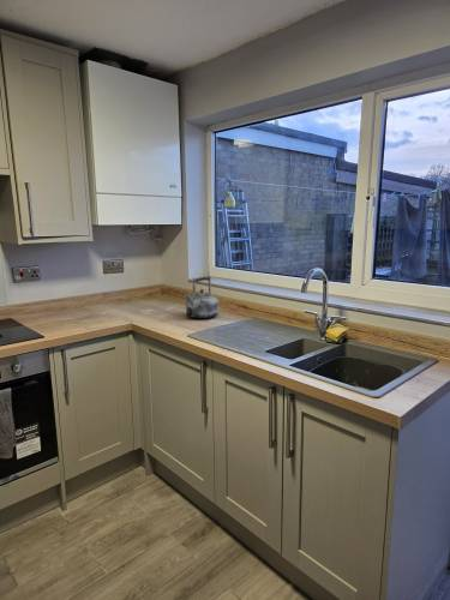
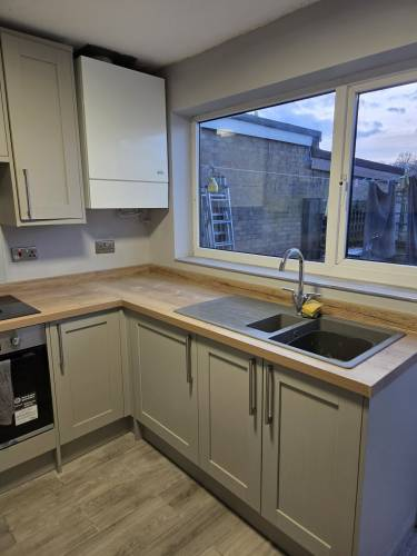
- kettle [184,275,220,320]
